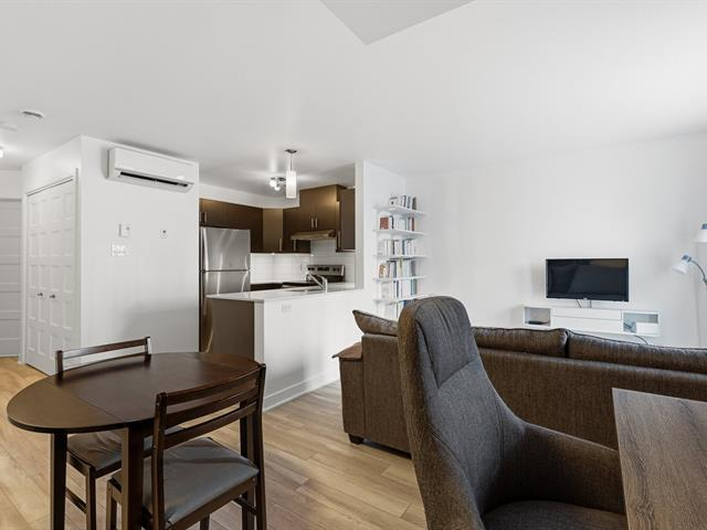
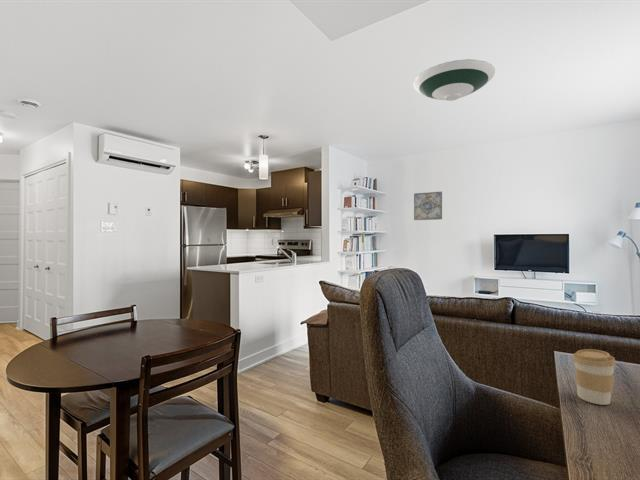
+ wall art [413,191,443,221]
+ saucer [412,58,496,102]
+ coffee cup [572,348,617,406]
